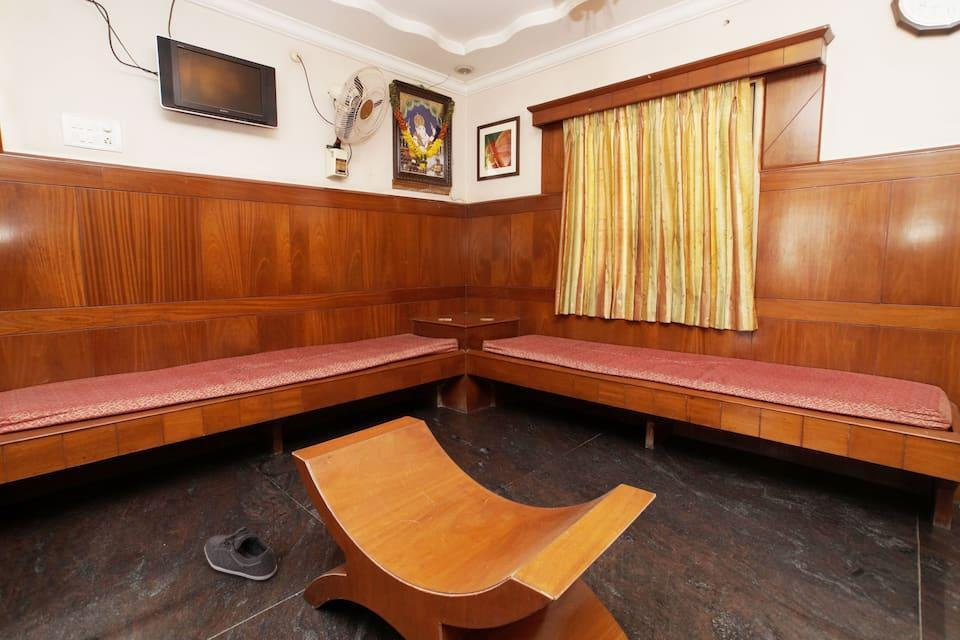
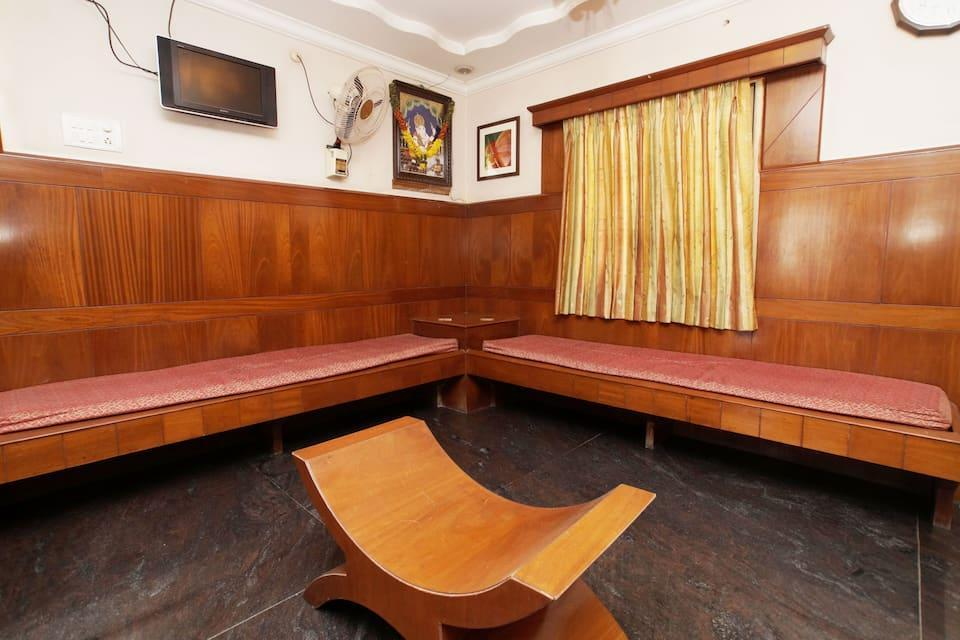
- shoe [203,526,278,581]
